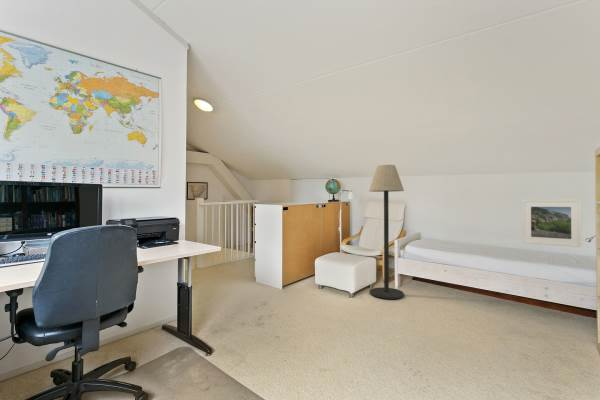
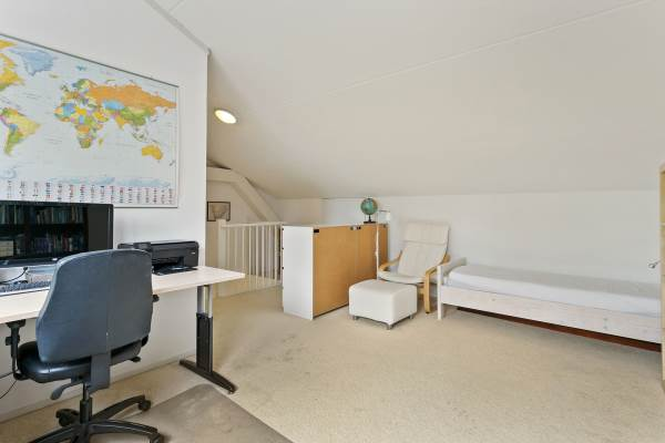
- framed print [521,199,582,248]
- floor lamp [368,164,405,300]
